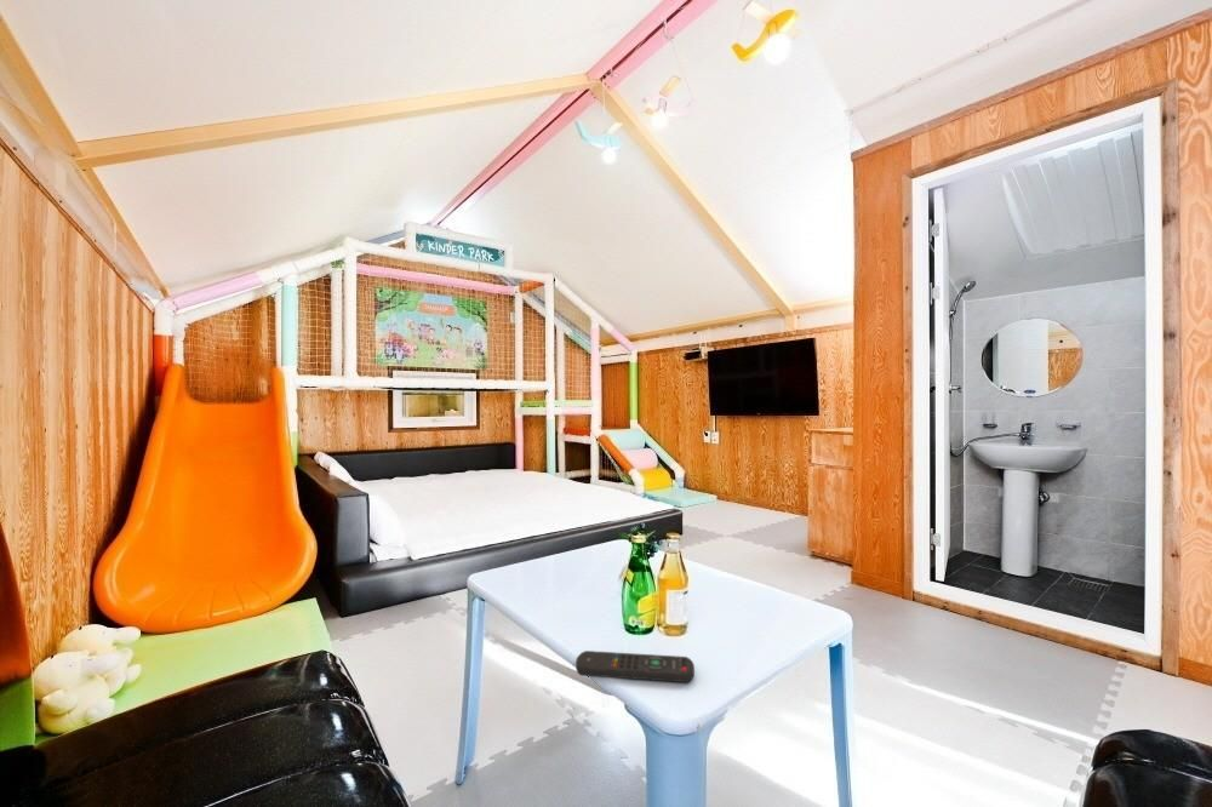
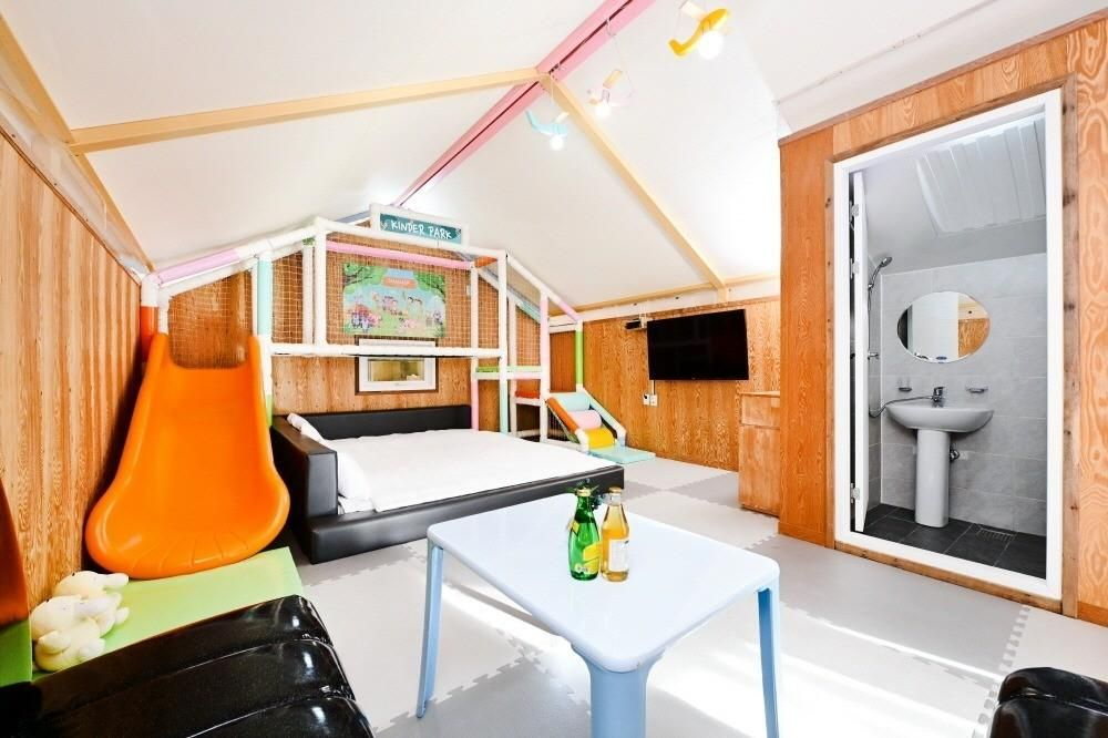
- remote control [574,649,696,683]
